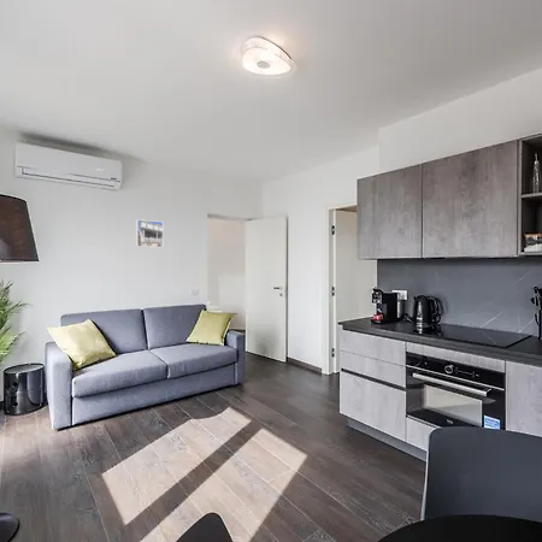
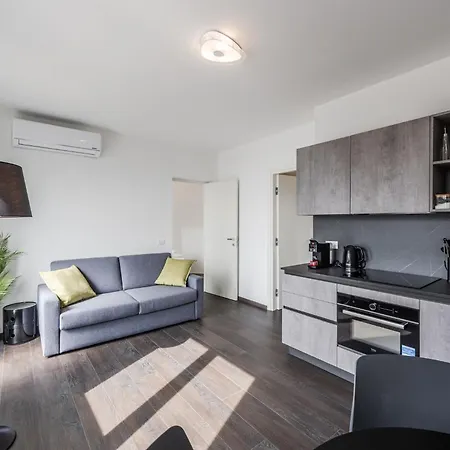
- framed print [135,218,164,248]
